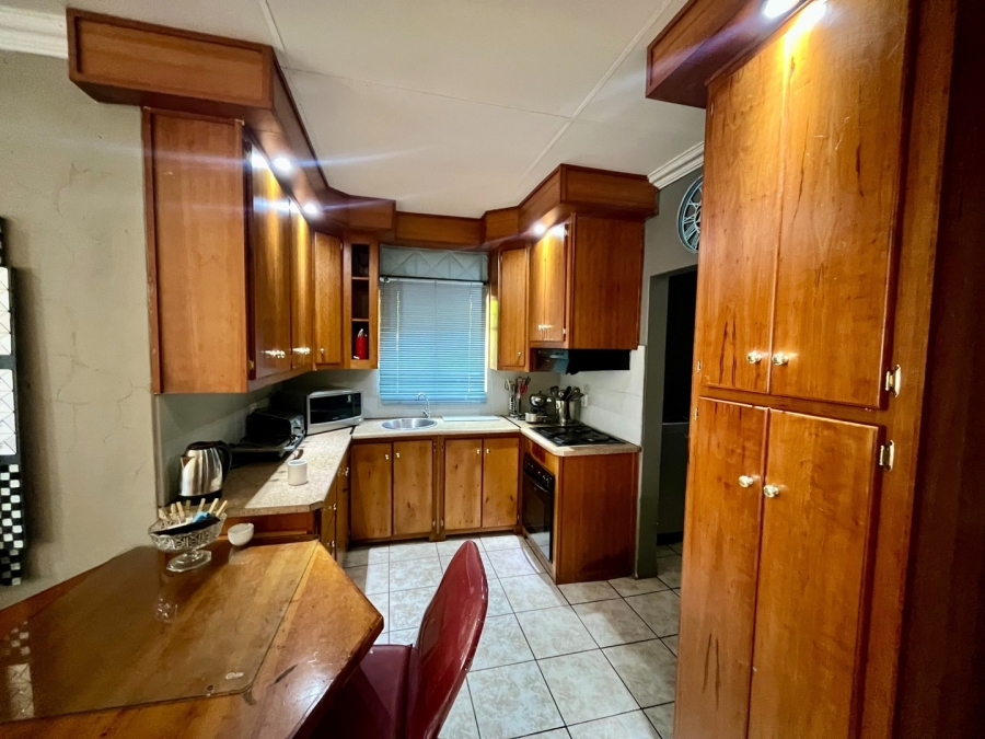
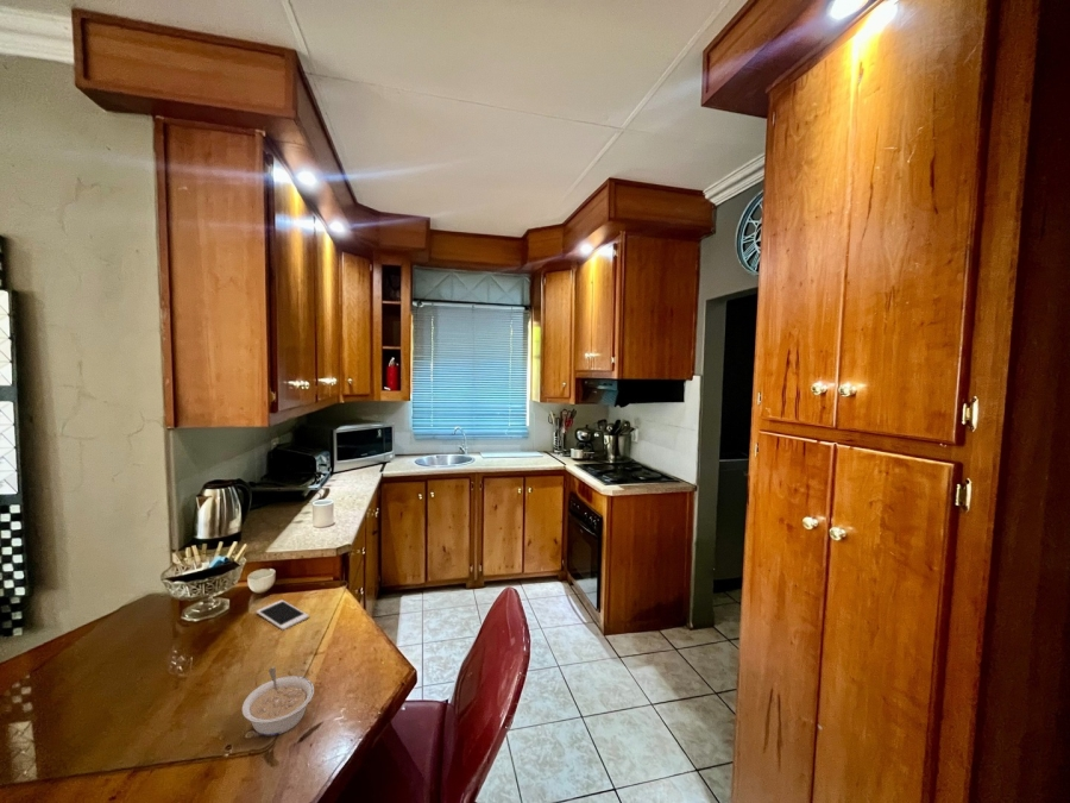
+ cell phone [256,598,310,631]
+ legume [241,666,315,736]
